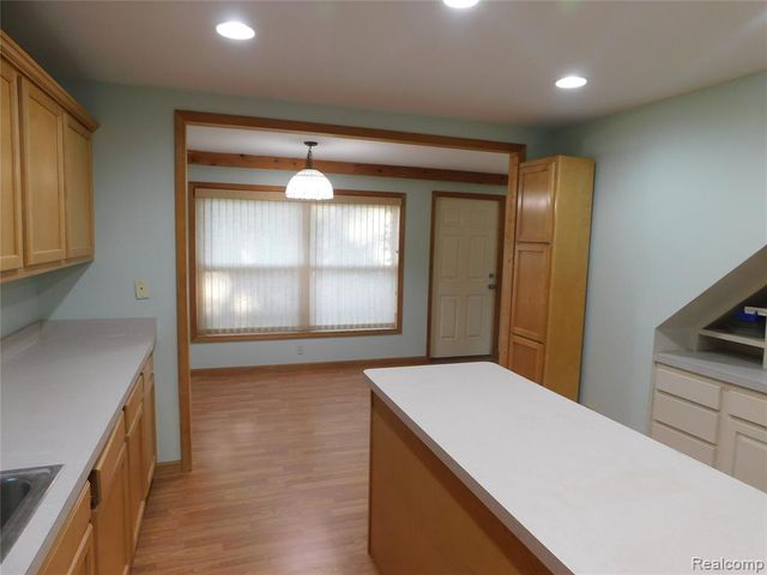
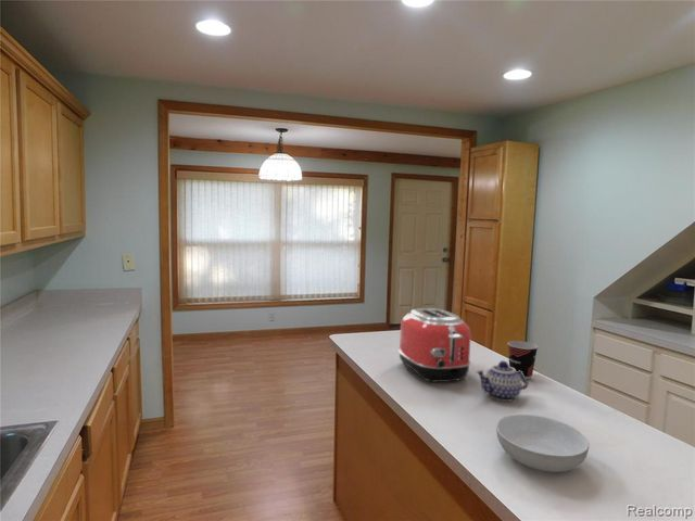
+ serving bowl [495,414,591,473]
+ teapot [476,360,530,403]
+ cup [506,340,540,380]
+ toaster [397,307,472,383]
